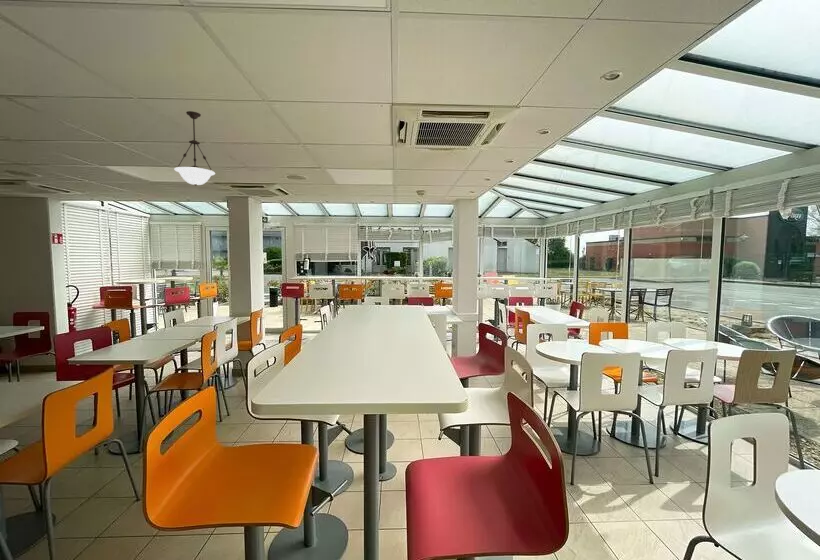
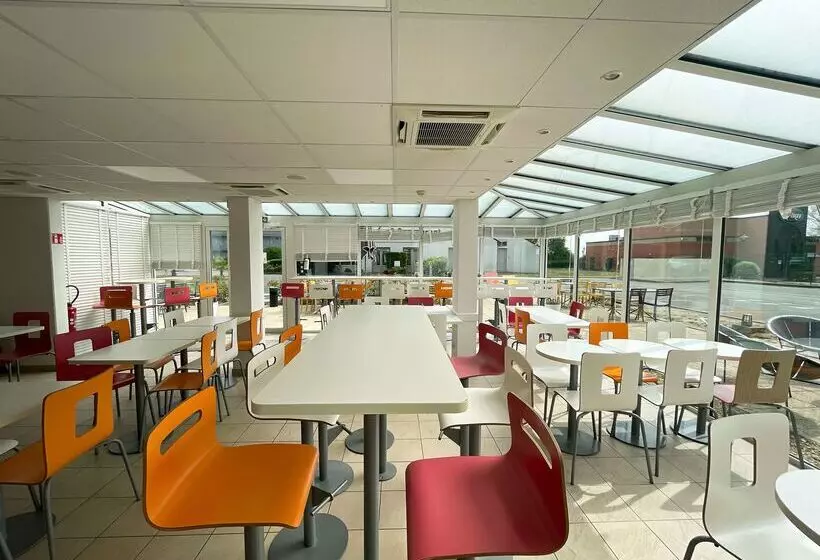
- pendant light [173,110,216,187]
